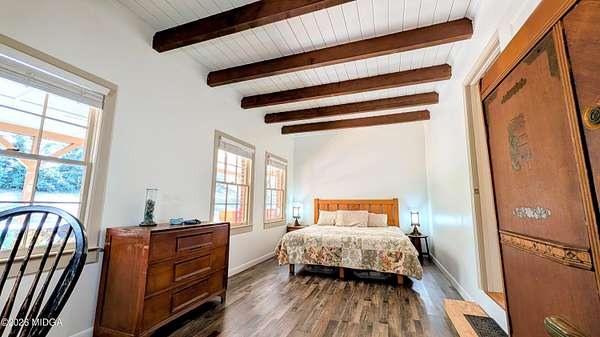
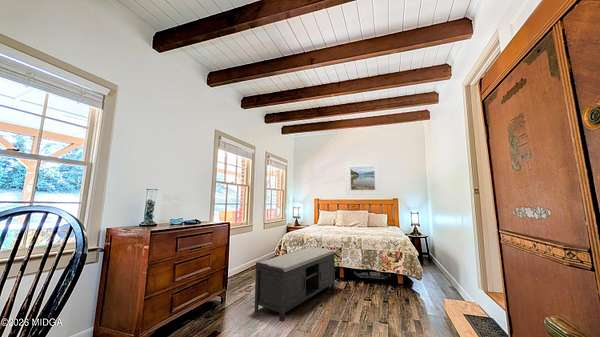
+ bench [253,246,336,323]
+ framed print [345,160,381,196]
